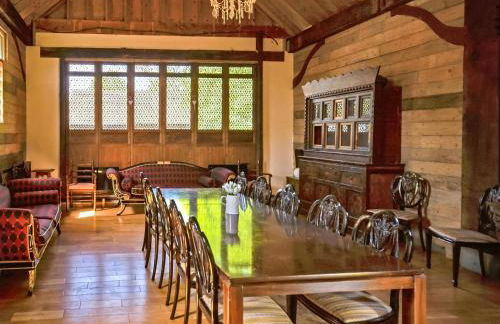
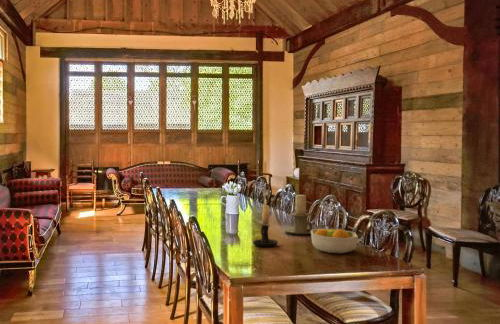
+ candle holder [252,197,279,248]
+ candle holder [282,194,318,235]
+ fruit bowl [310,228,359,254]
